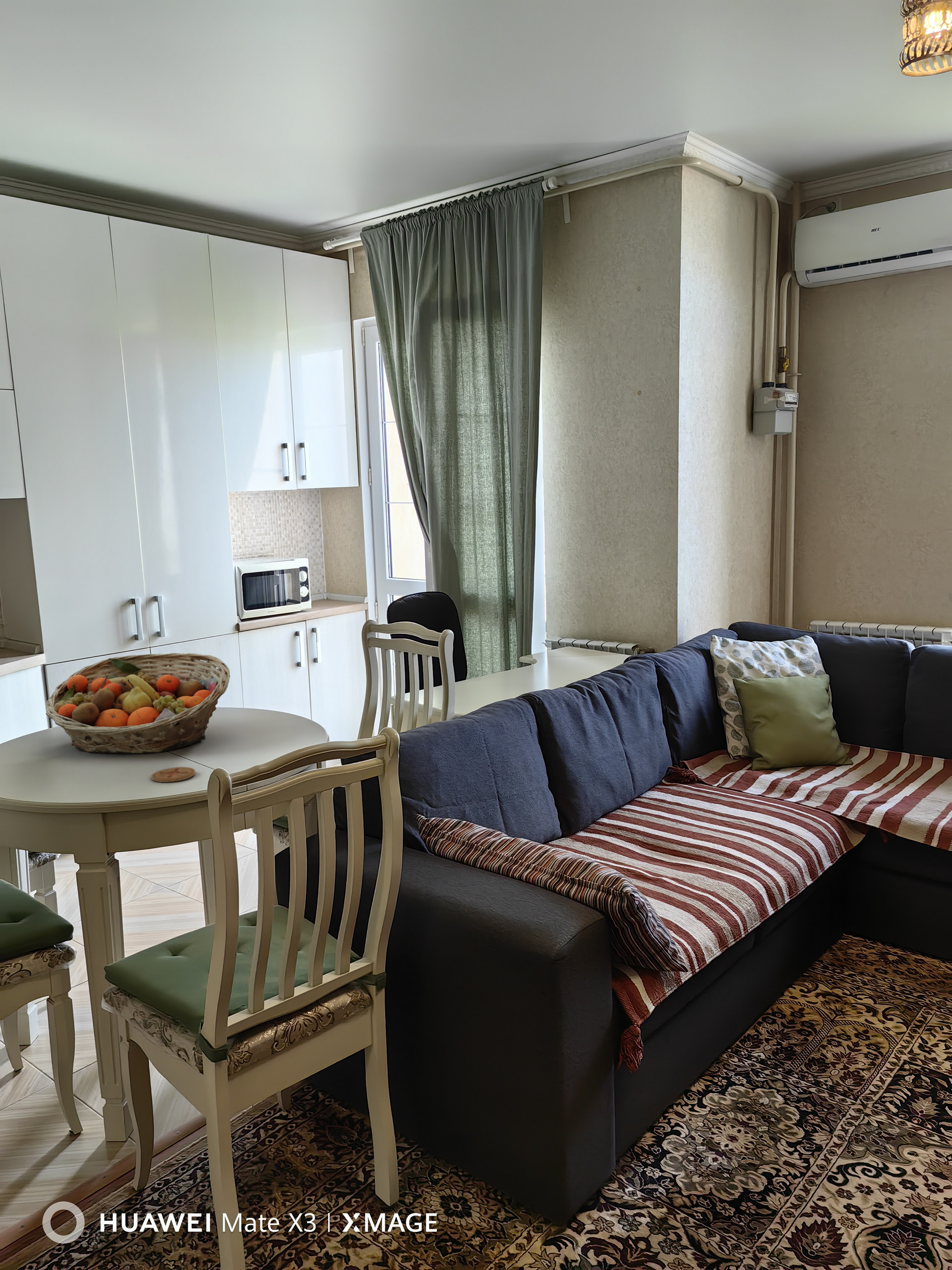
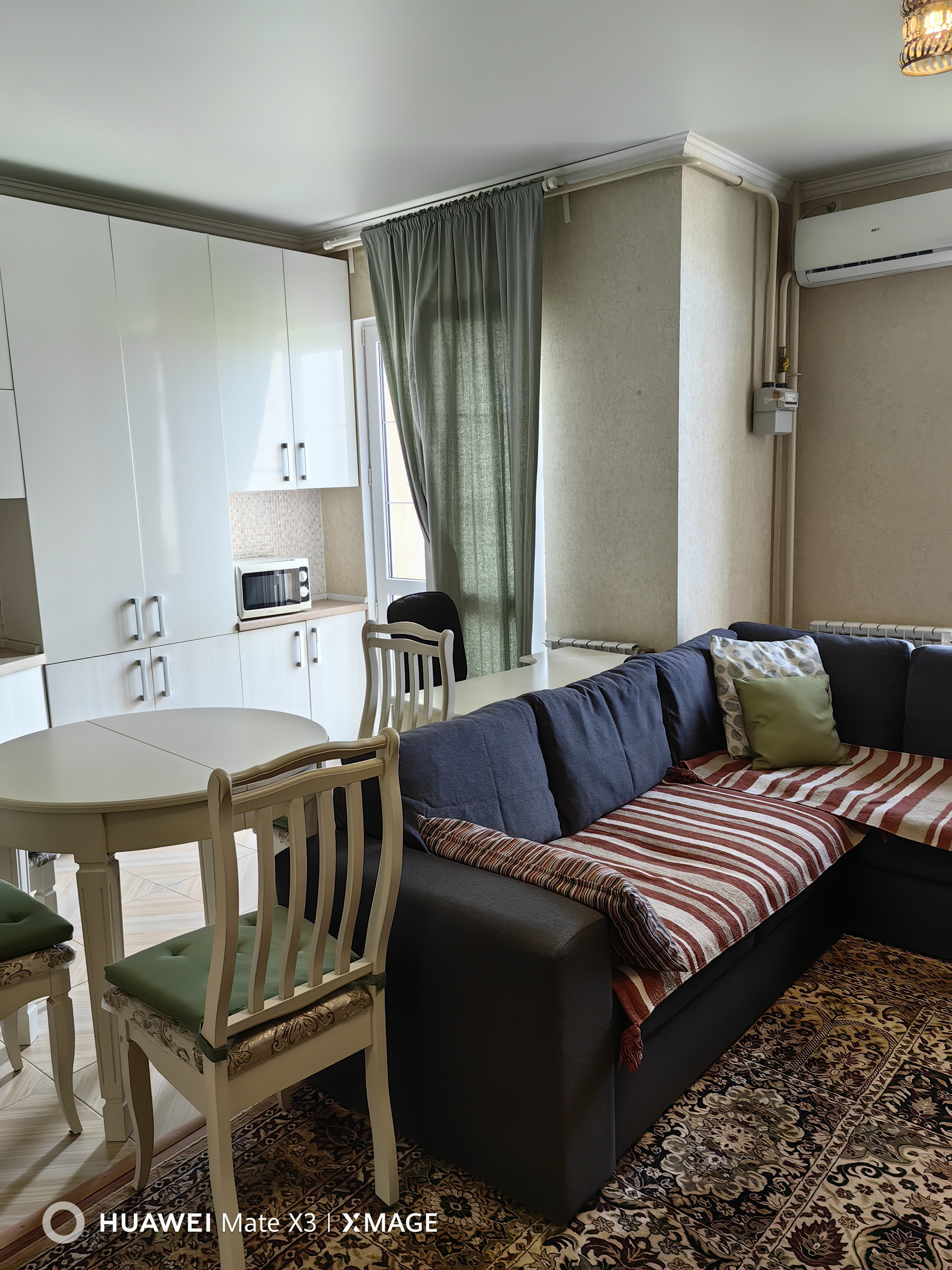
- coaster [151,766,196,783]
- fruit basket [45,652,231,755]
